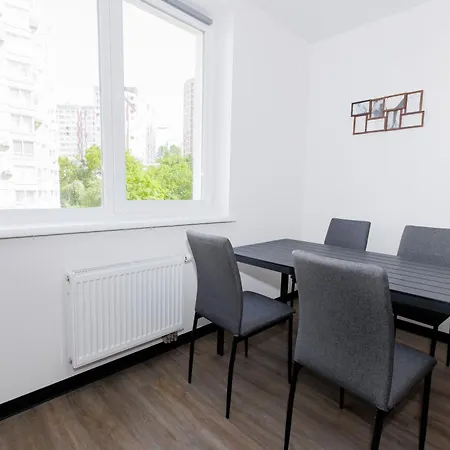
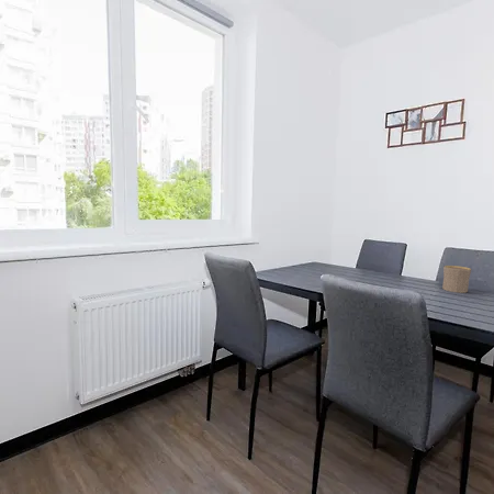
+ cup [441,265,472,294]
